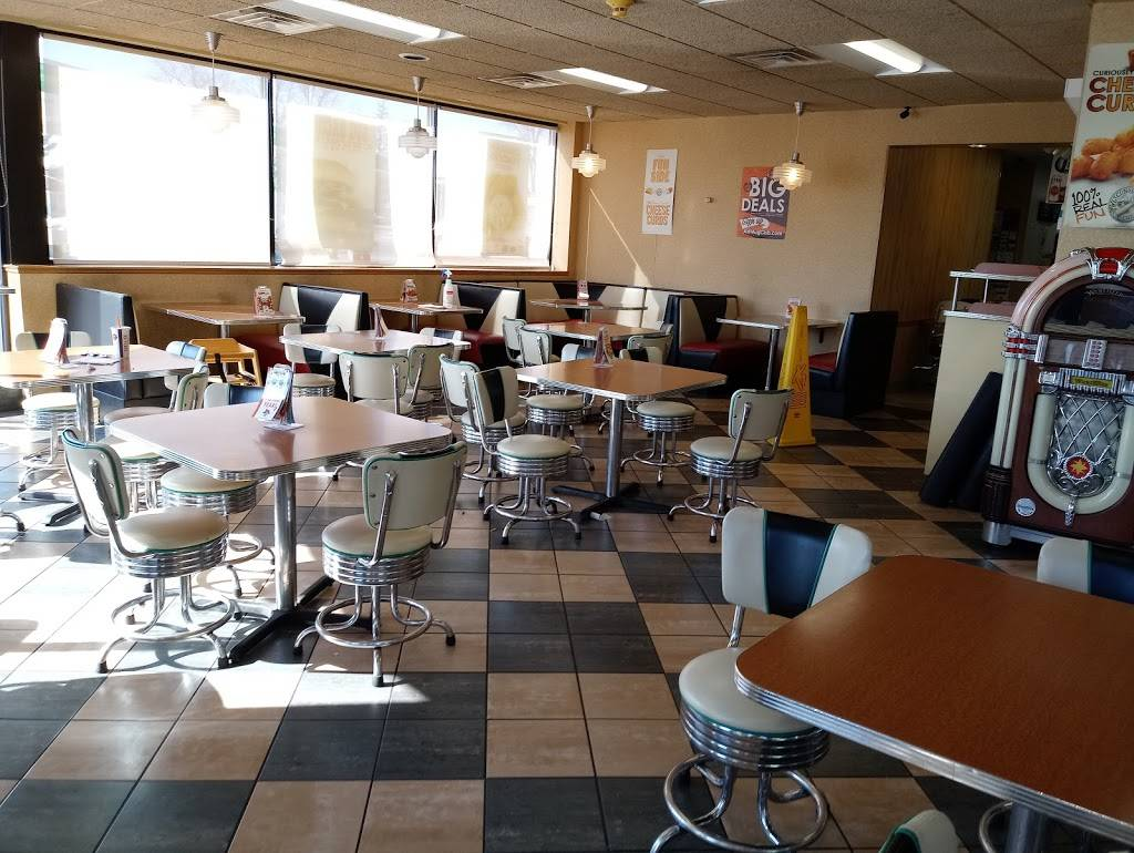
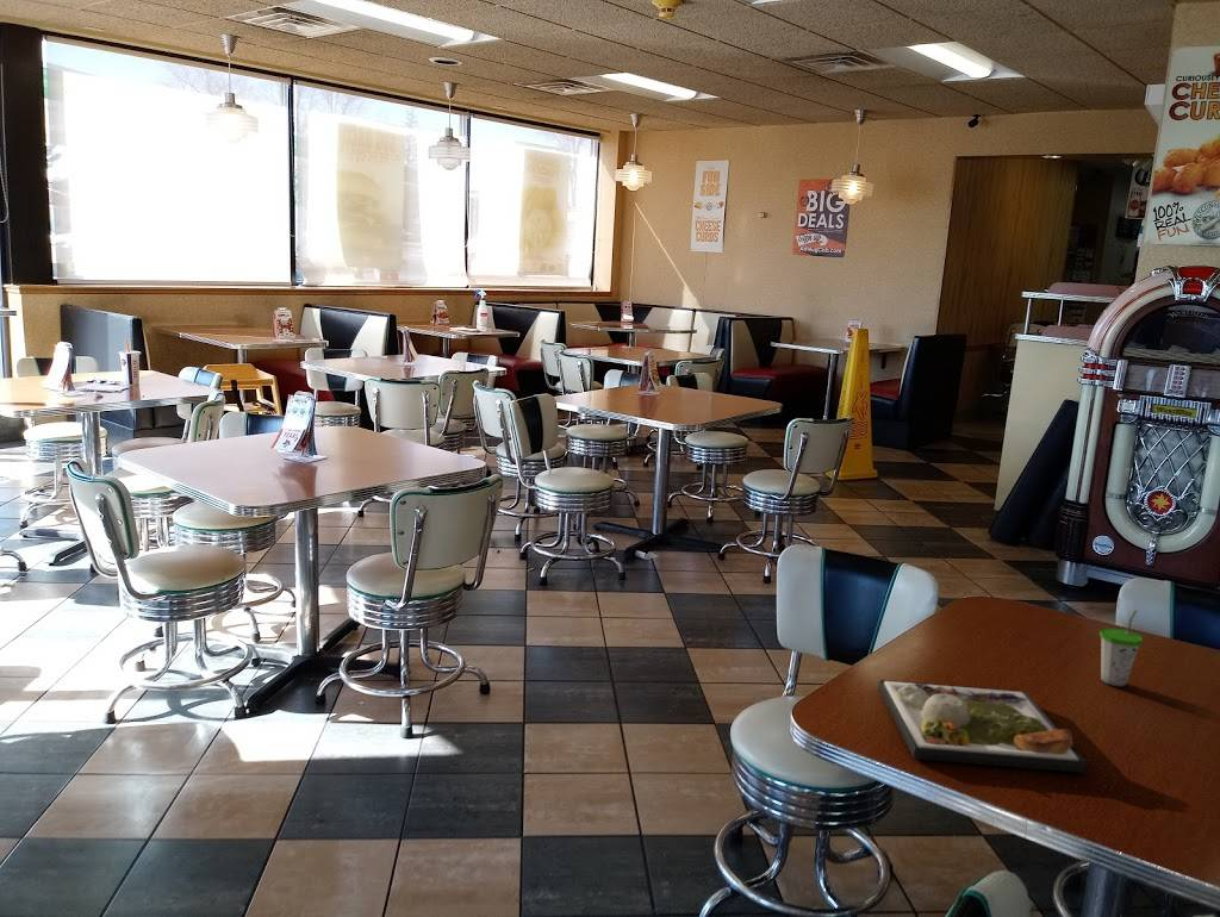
+ dinner plate [877,679,1087,774]
+ cup [1098,609,1144,687]
